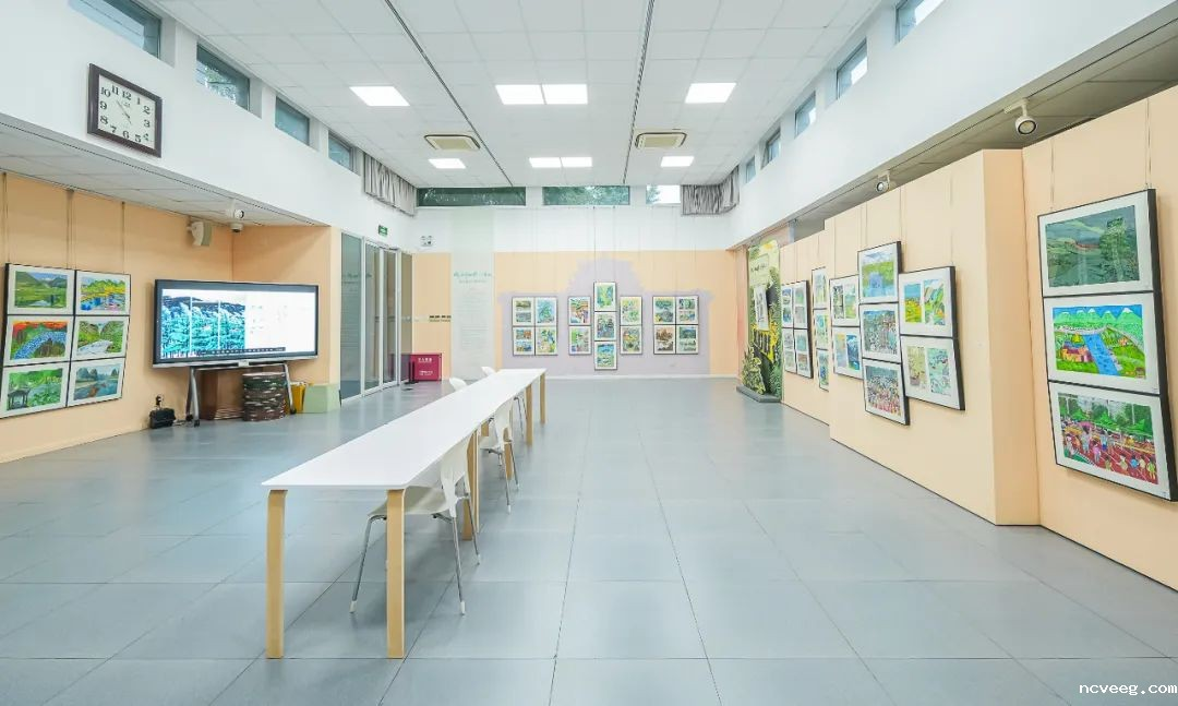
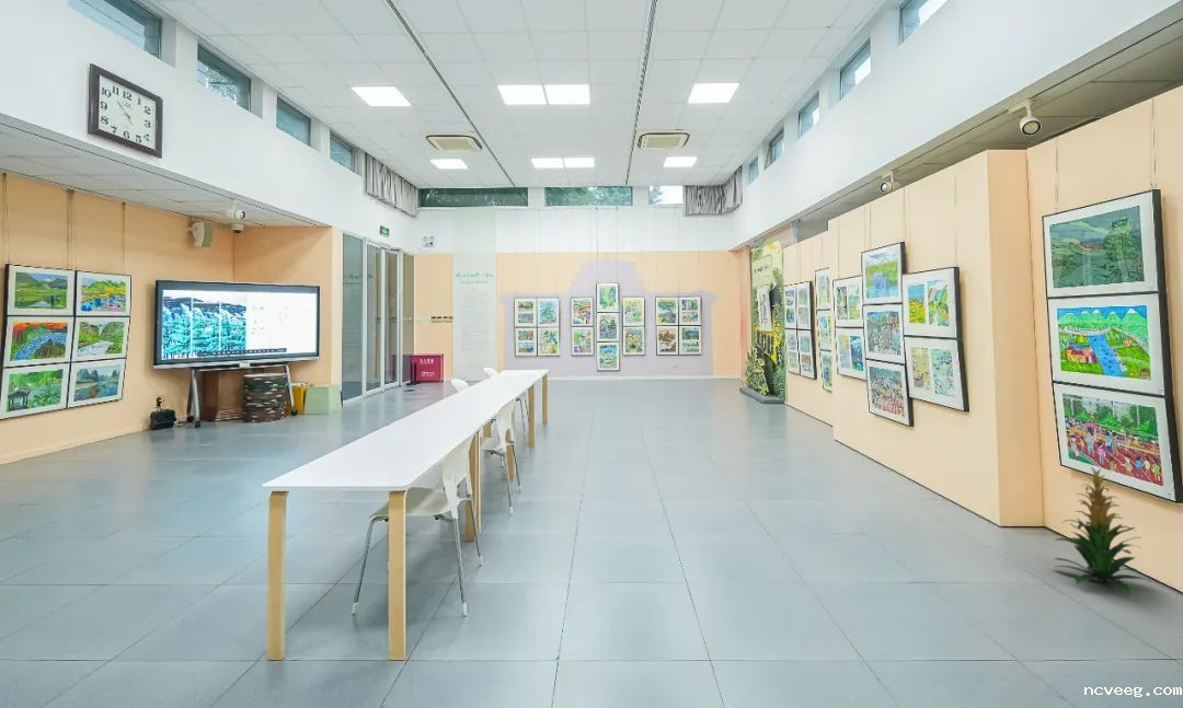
+ indoor plant [1053,466,1152,596]
